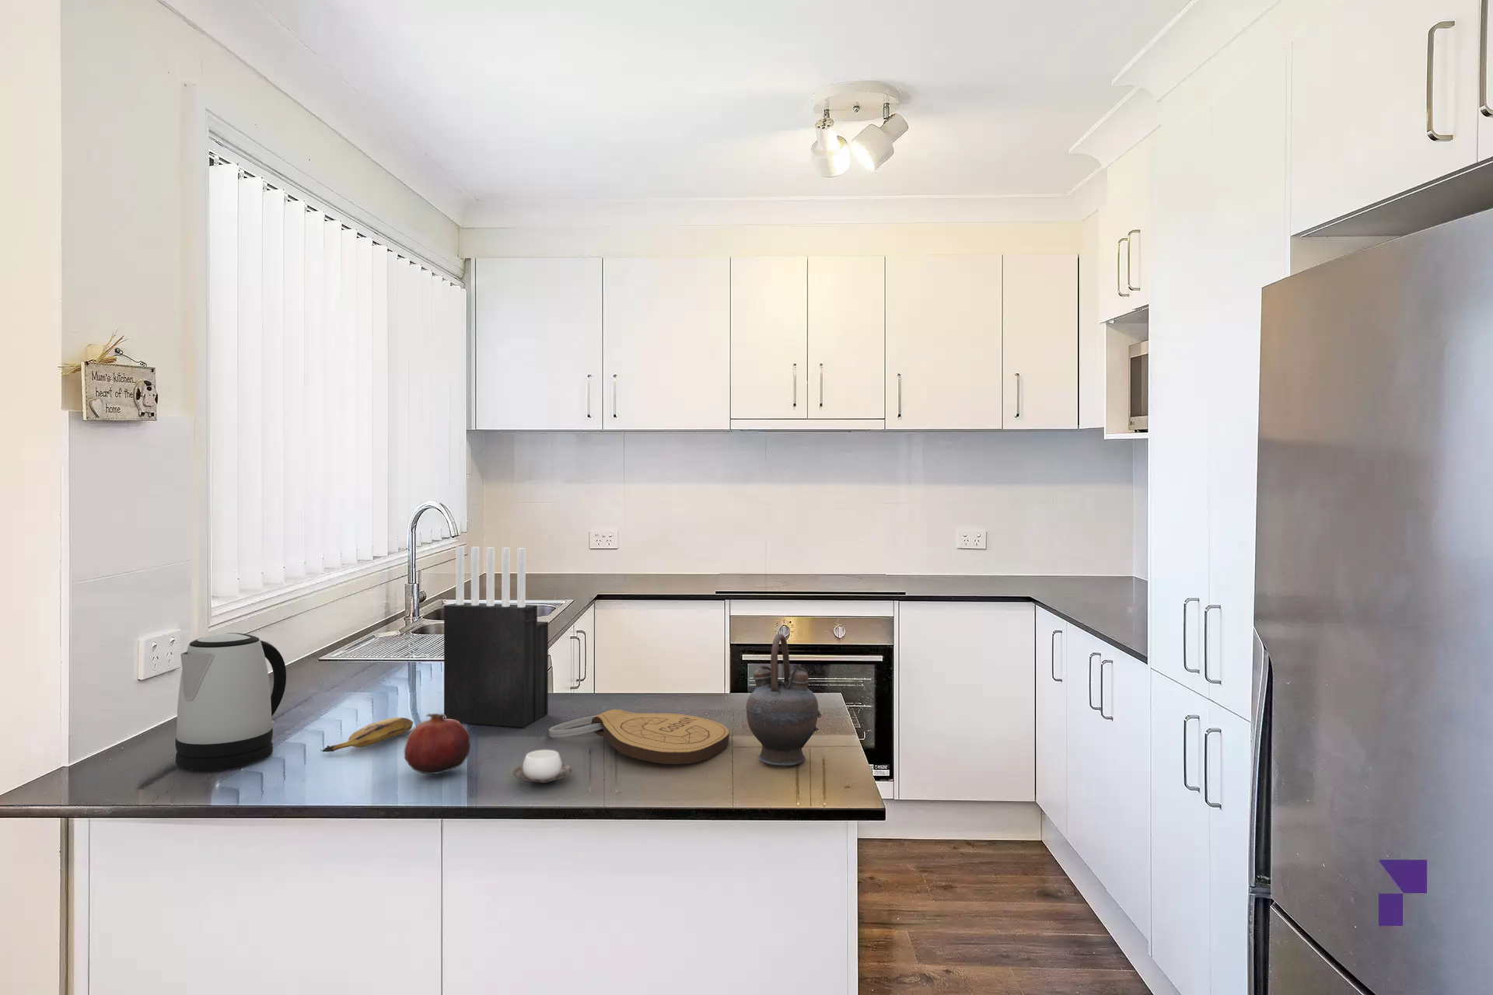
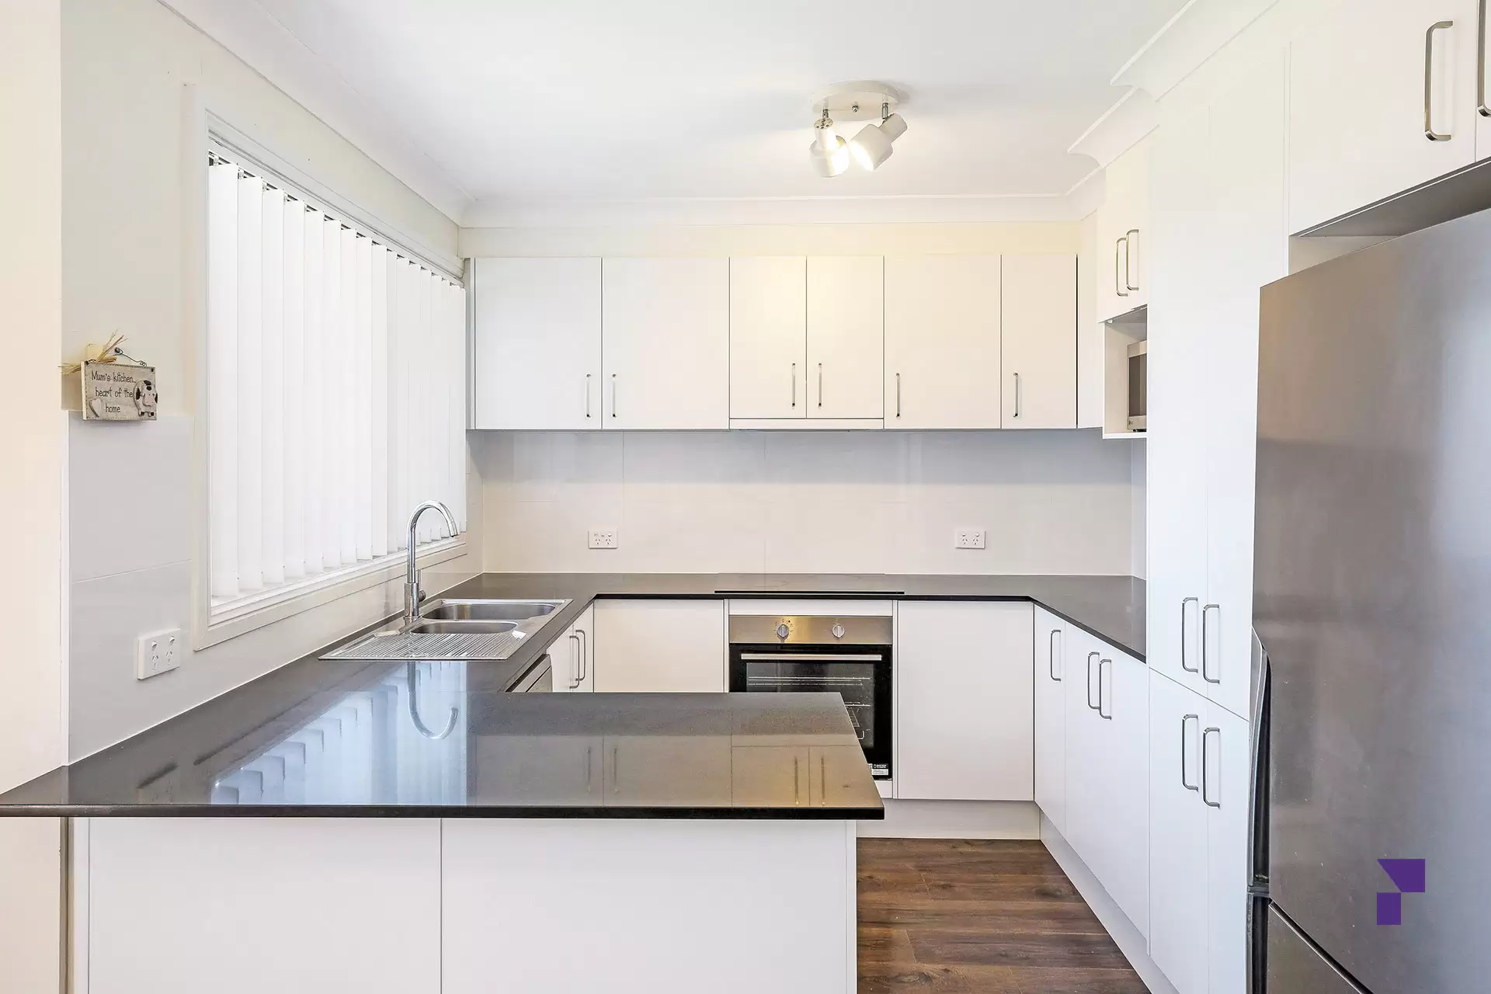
- knife block [443,545,549,727]
- banana [320,716,413,753]
- kettle [174,632,287,771]
- key chain [548,708,730,765]
- fruit [403,713,471,775]
- teapot [745,633,822,766]
- cup [512,750,573,784]
